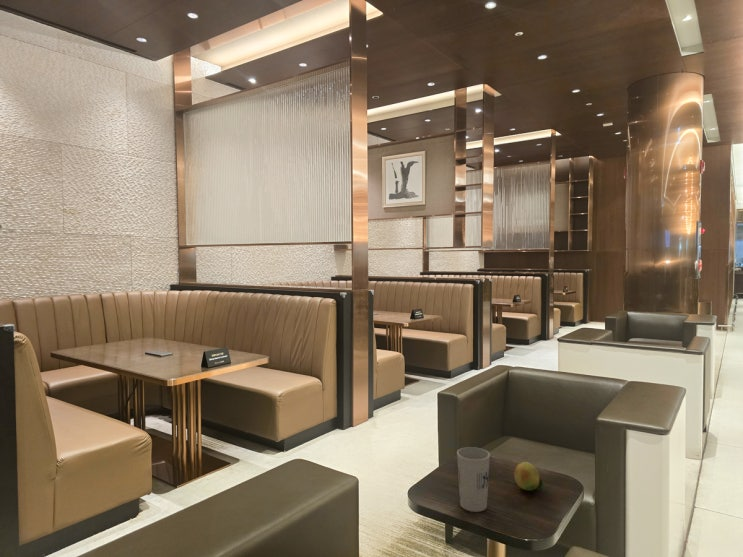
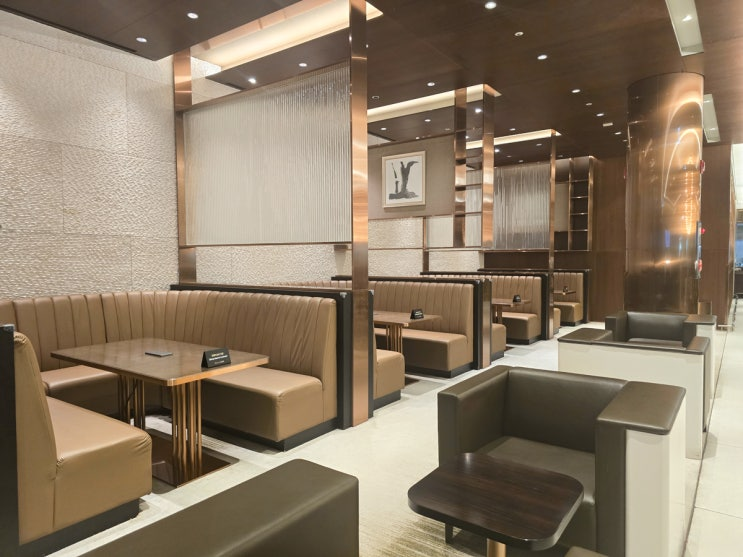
- cup [456,446,491,513]
- fruit [513,461,544,491]
